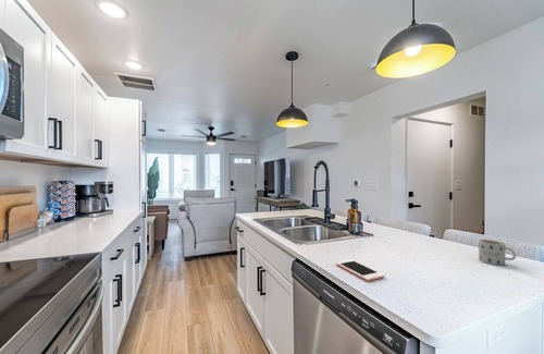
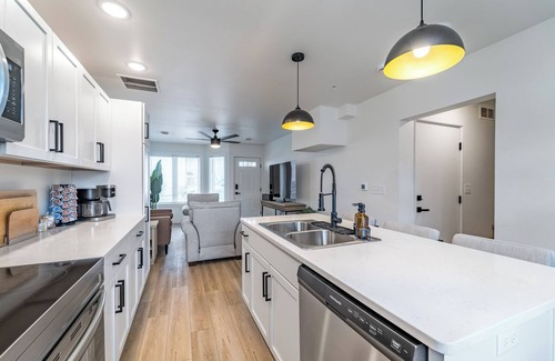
- cell phone [335,258,385,282]
- mug [478,239,517,266]
